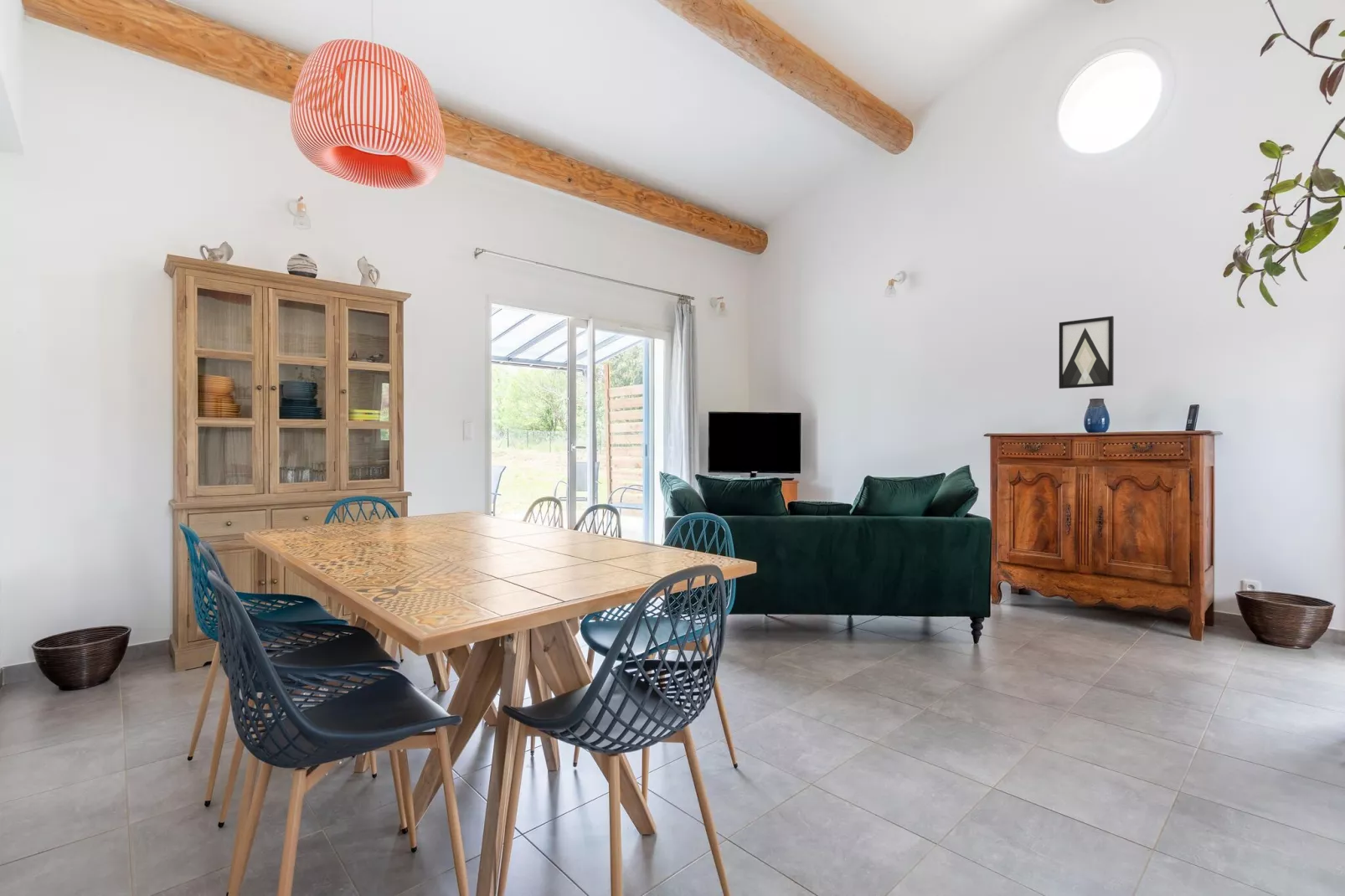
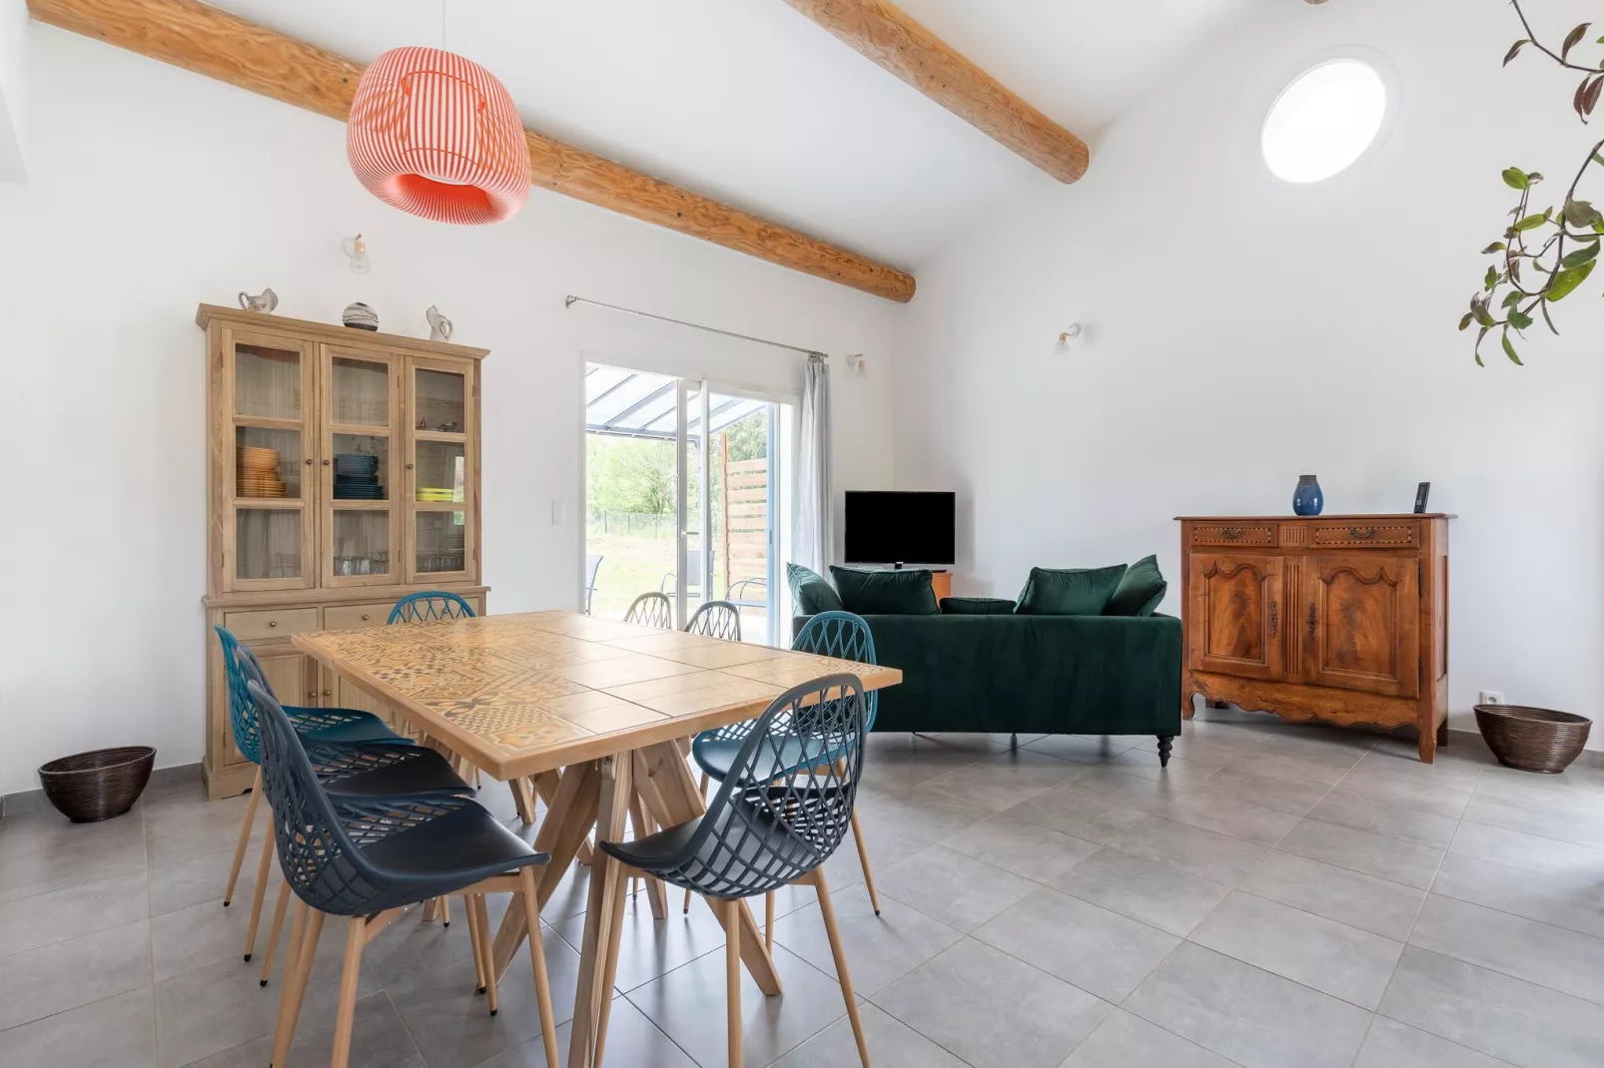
- wall art [1059,315,1115,389]
